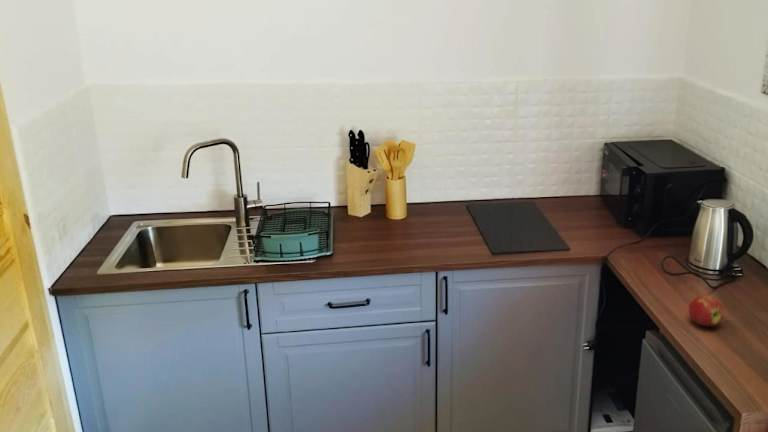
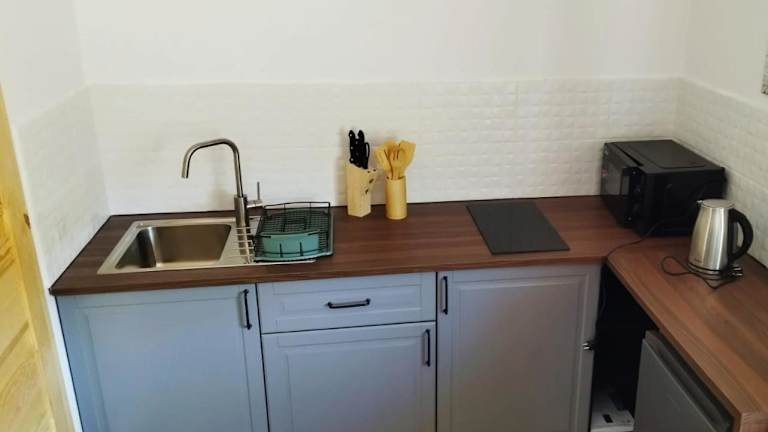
- apple [687,293,725,327]
